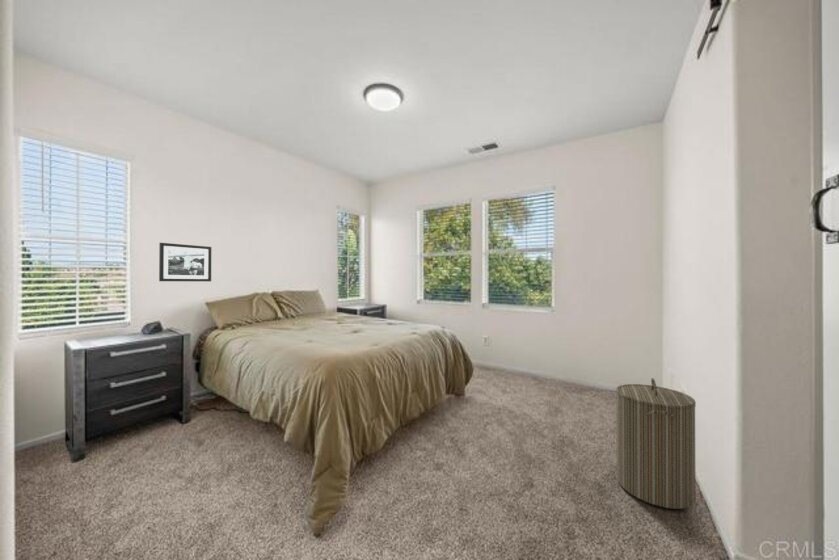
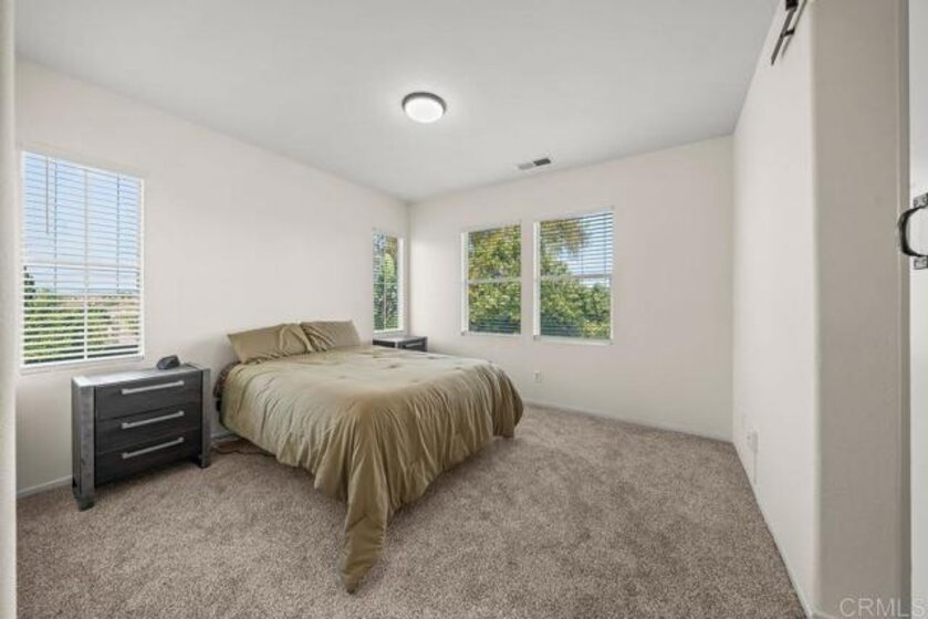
- laundry hamper [615,377,697,510]
- picture frame [158,242,212,282]
